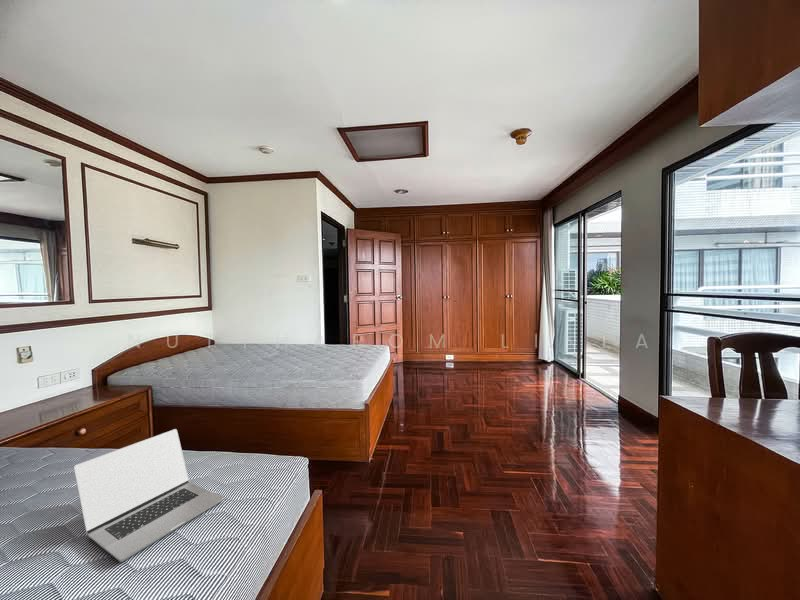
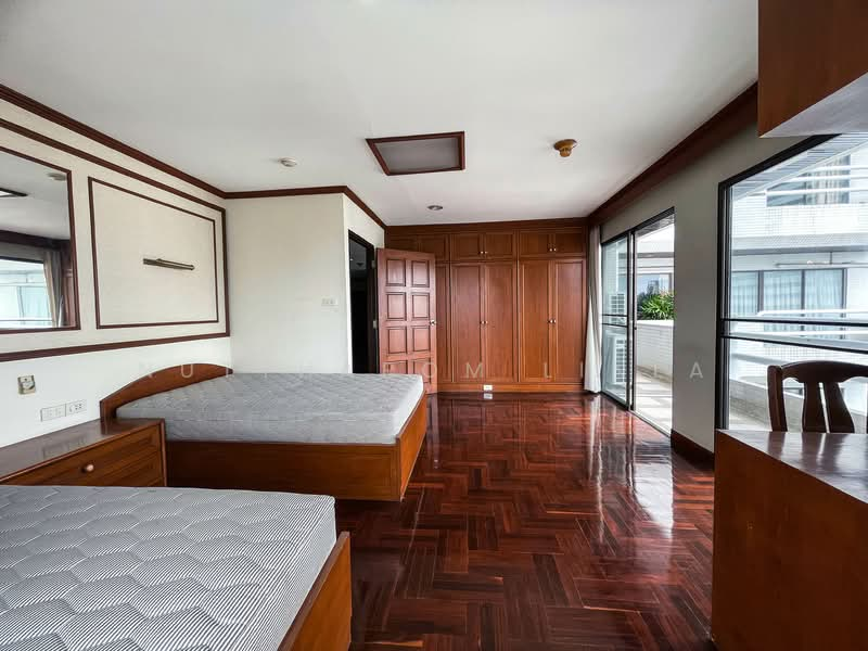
- laptop [73,428,224,563]
